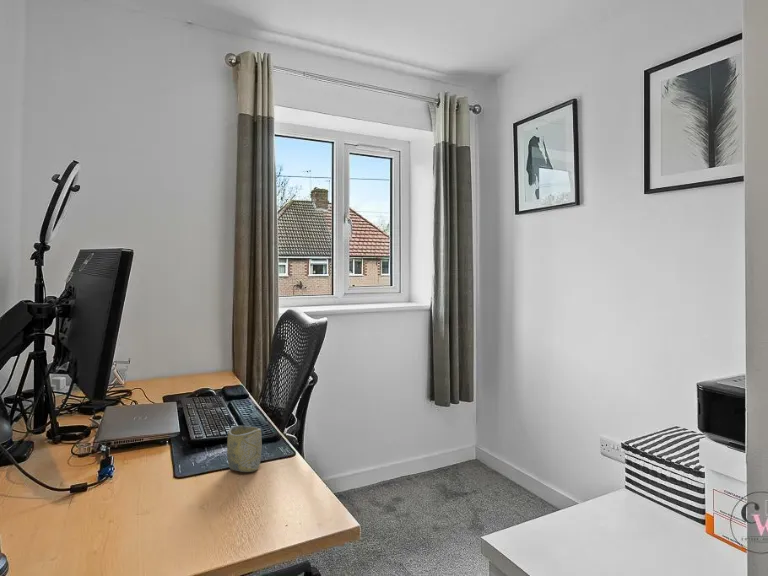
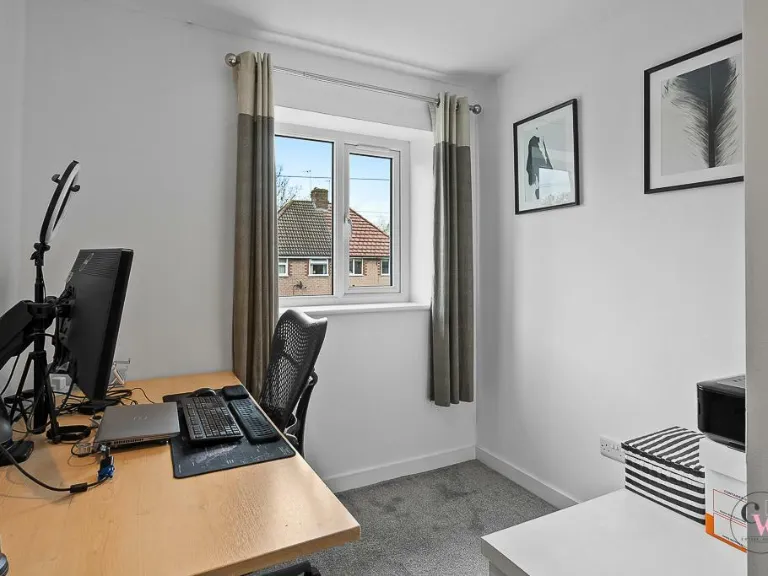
- cup [226,425,263,473]
